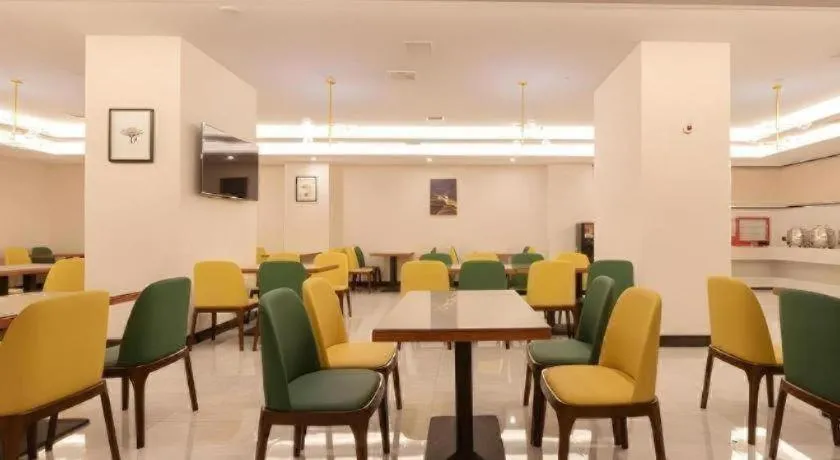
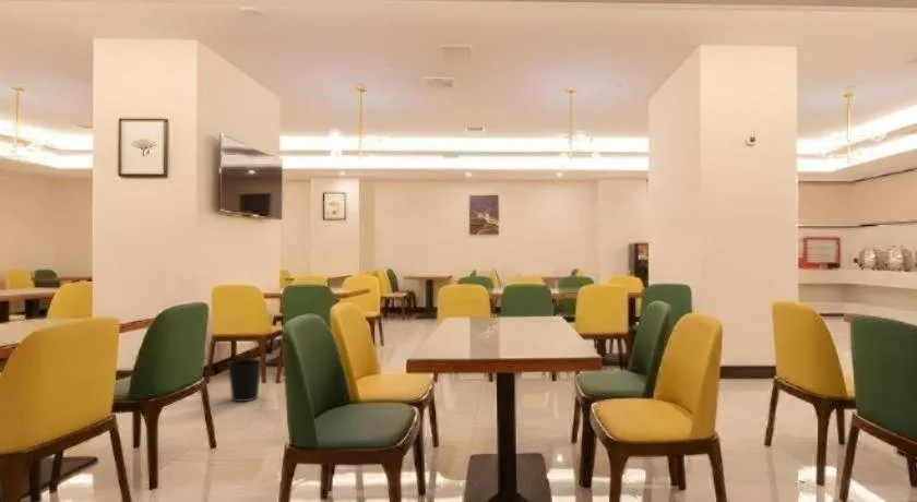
+ wastebasket [227,358,263,403]
